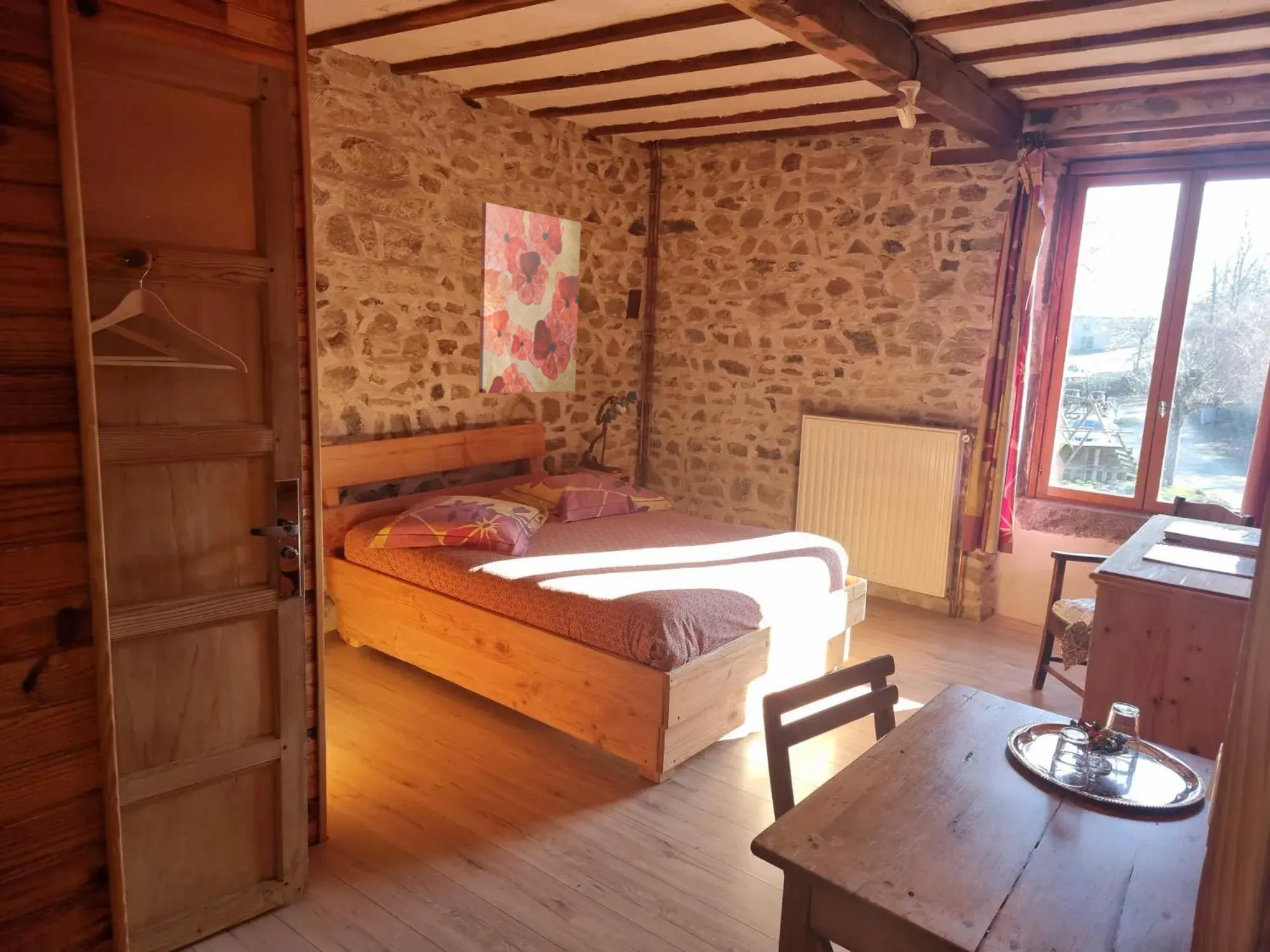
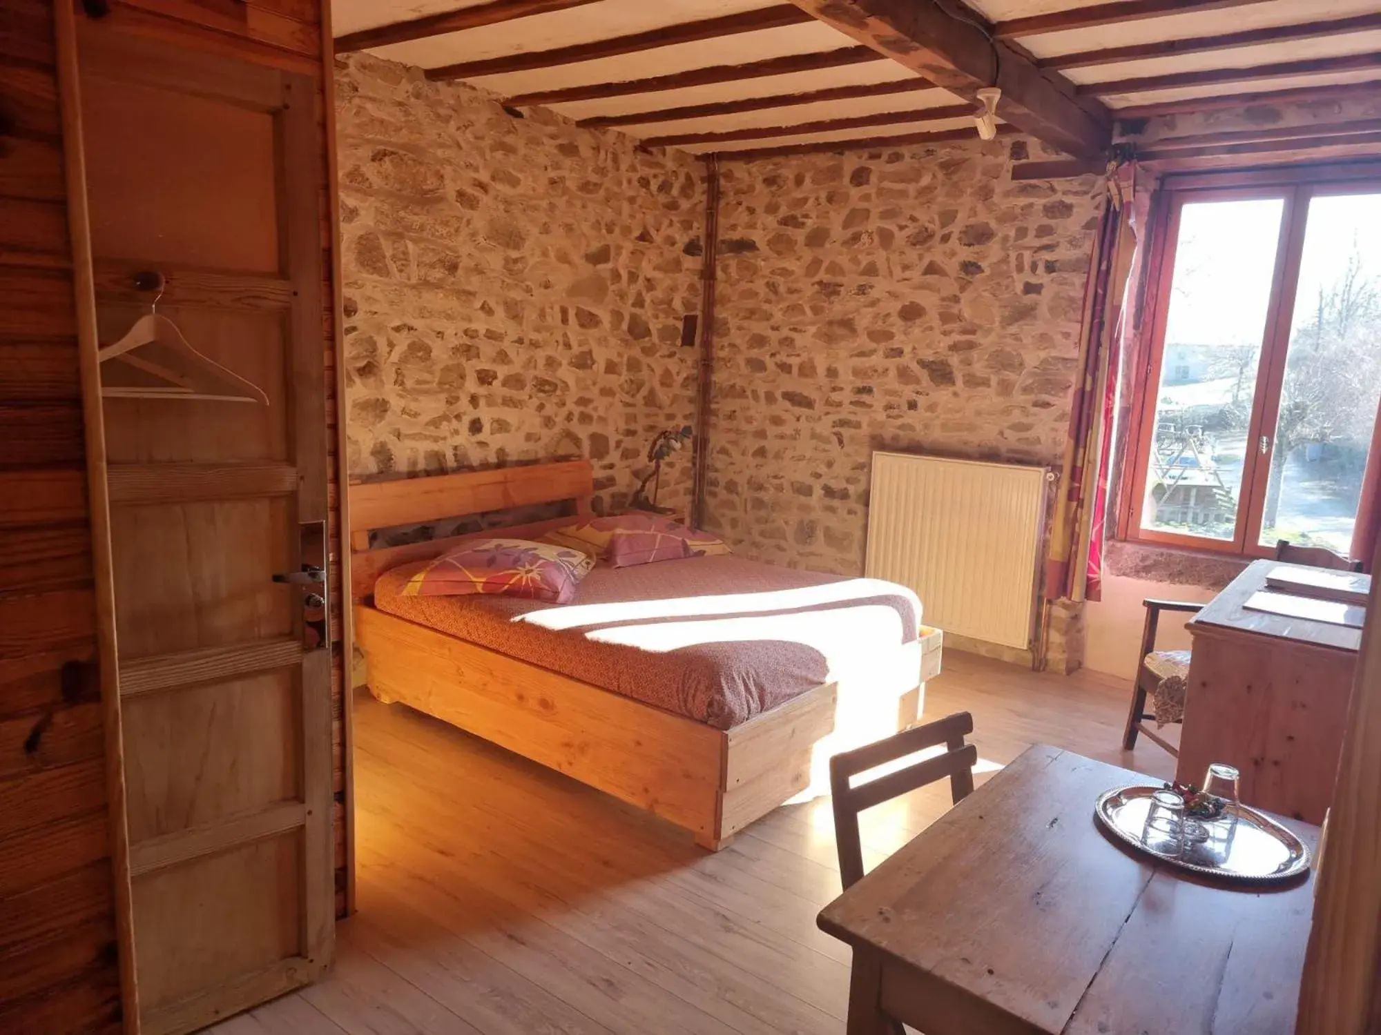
- wall art [478,201,582,394]
